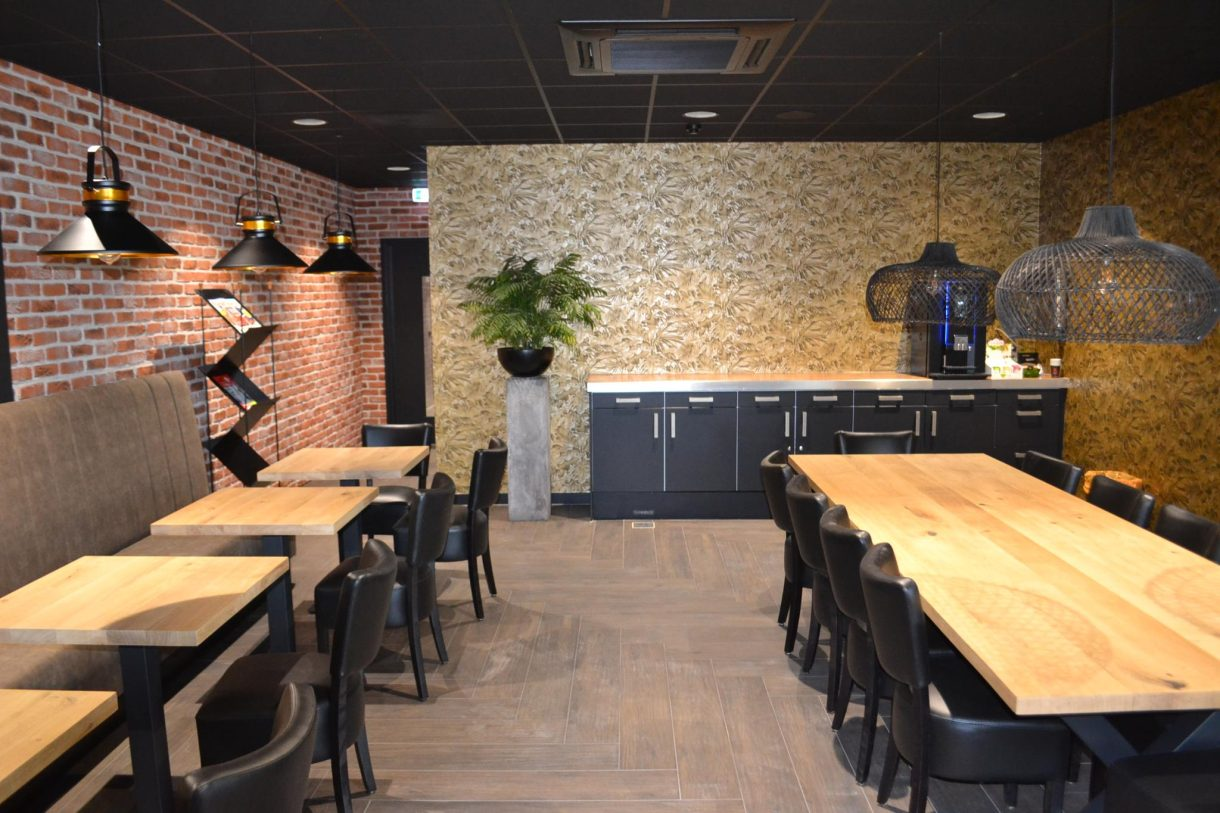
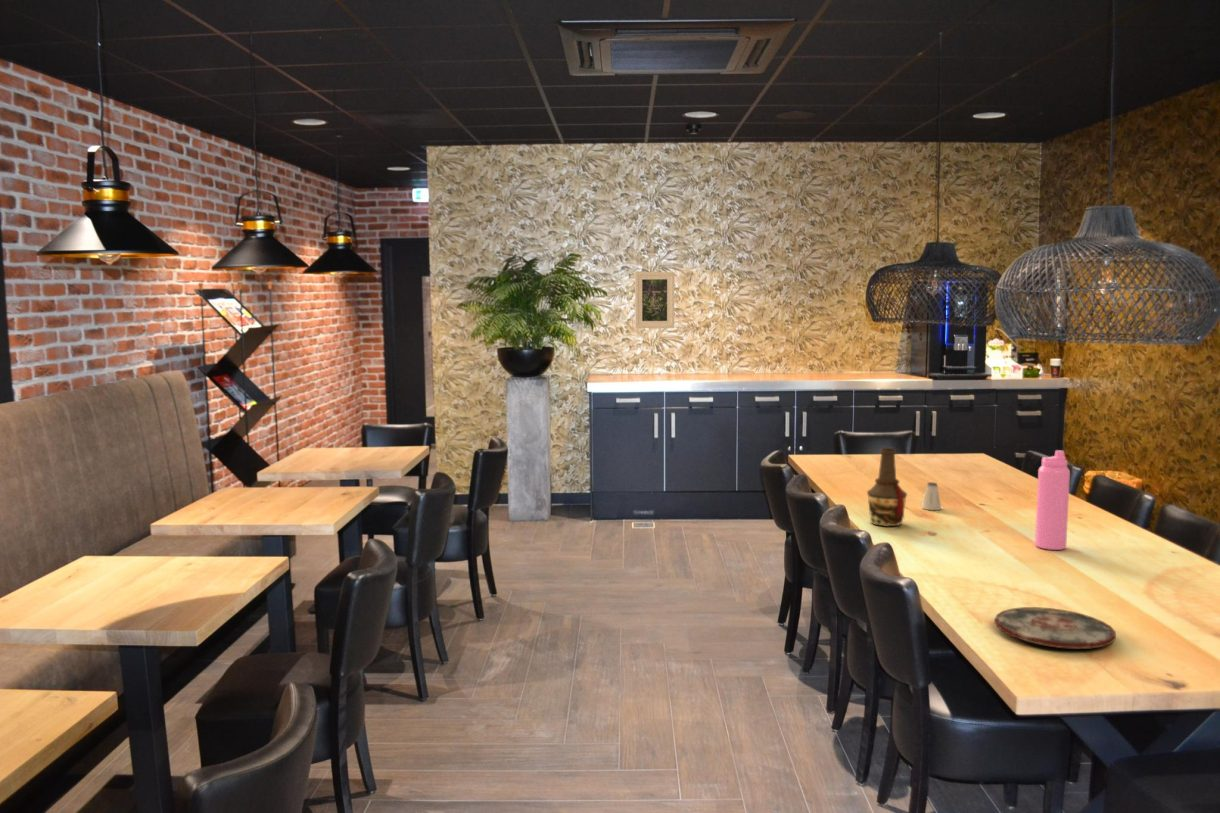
+ bottle [866,446,908,528]
+ saltshaker [921,481,942,511]
+ plate [994,606,1117,650]
+ water bottle [1034,449,1071,551]
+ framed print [634,271,675,329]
